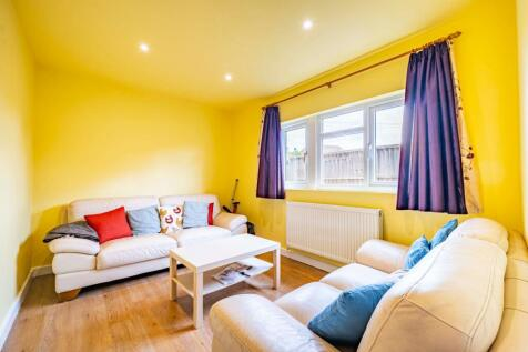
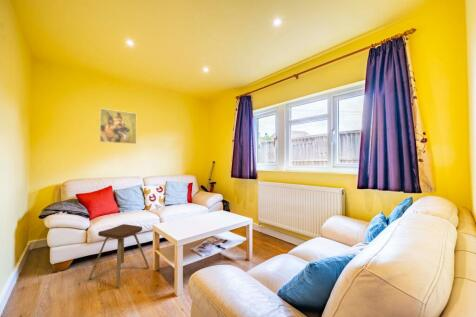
+ music stool [88,223,150,288]
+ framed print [99,107,137,145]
